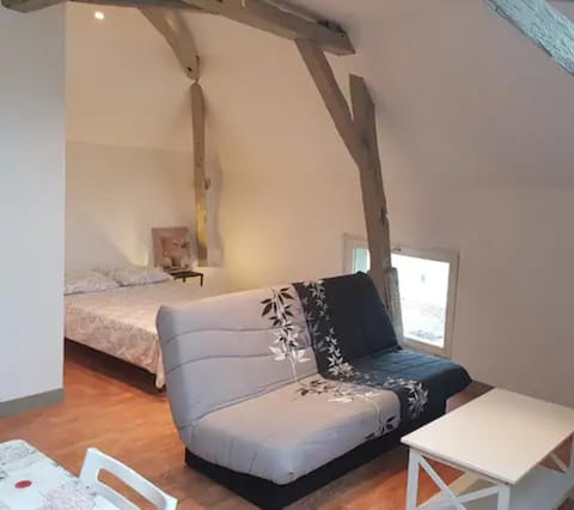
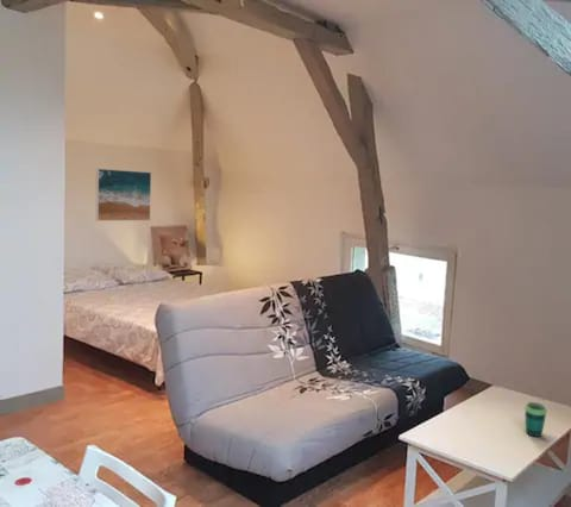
+ cup [523,401,548,438]
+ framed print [95,168,152,223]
